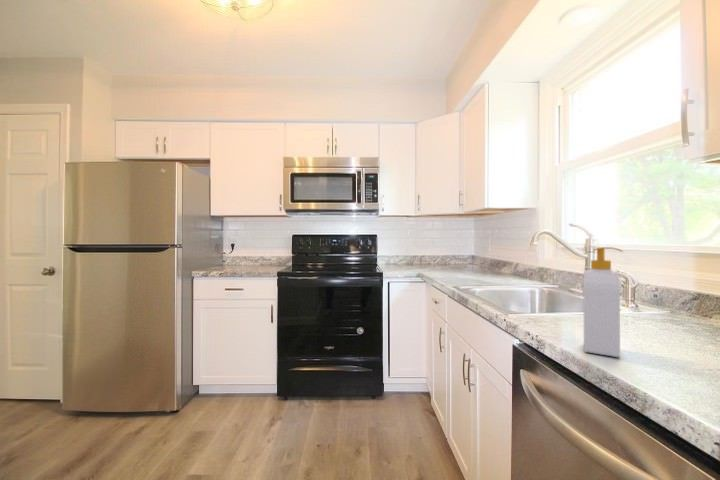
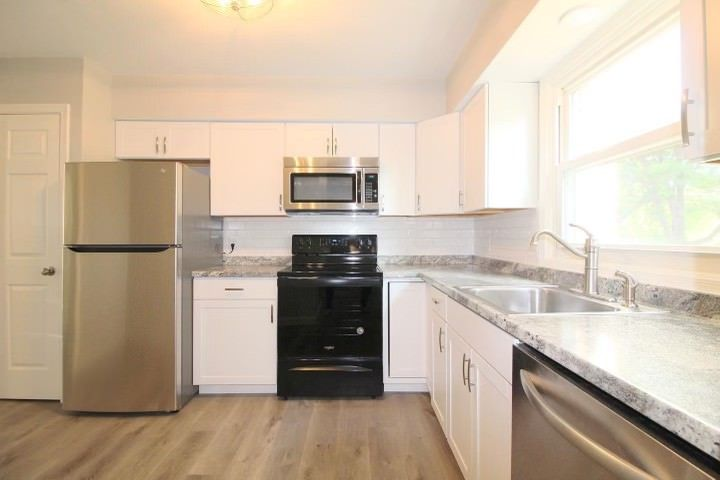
- soap bottle [583,246,624,358]
